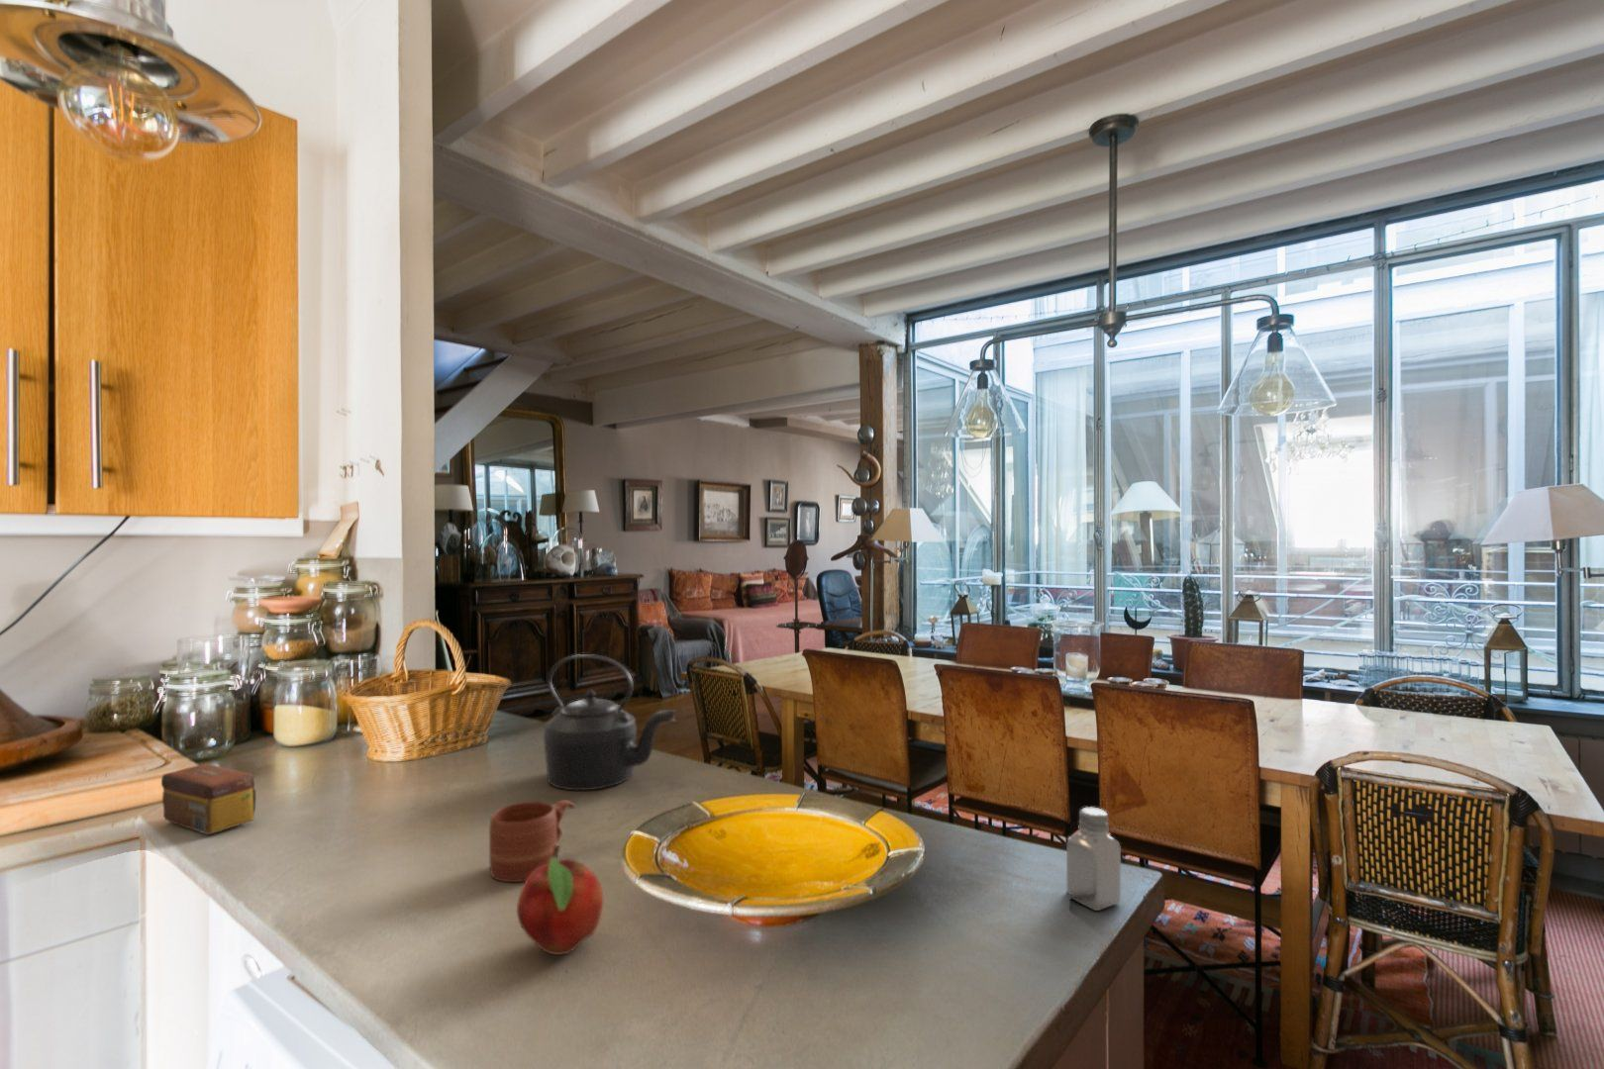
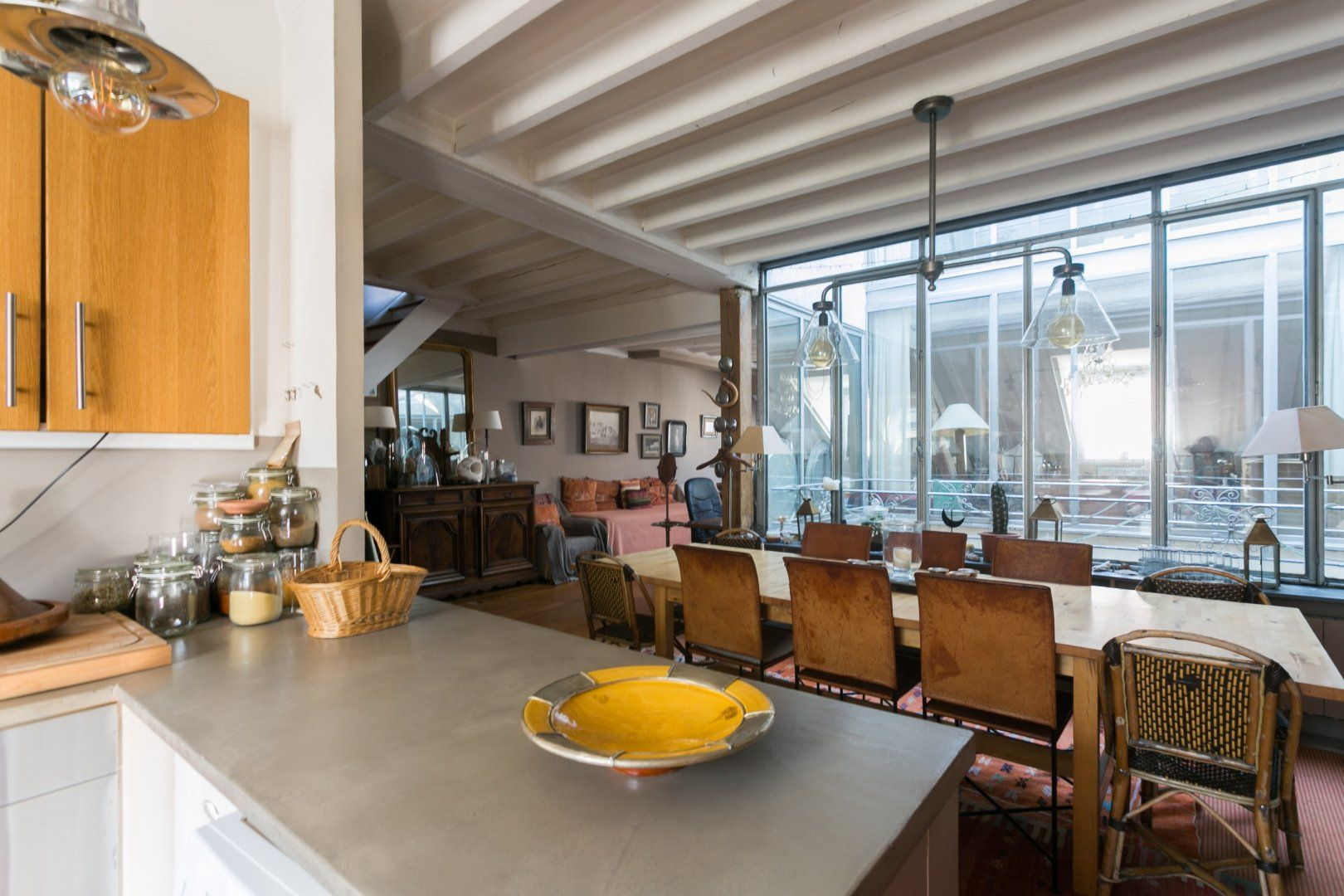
- fruit [516,845,604,956]
- tea box [160,762,257,835]
- mug [488,799,576,883]
- saltshaker [1066,807,1122,912]
- kettle [543,654,677,791]
